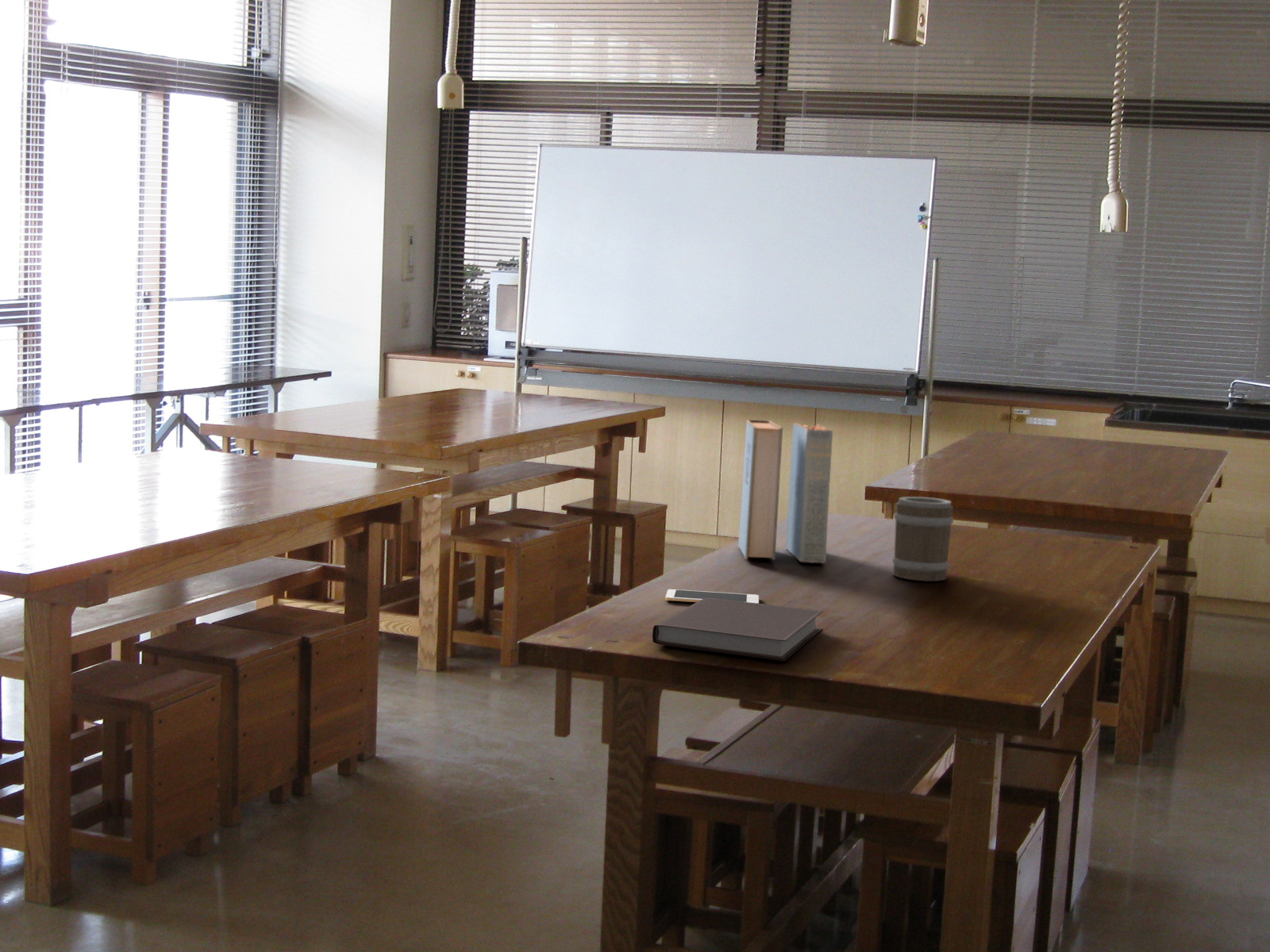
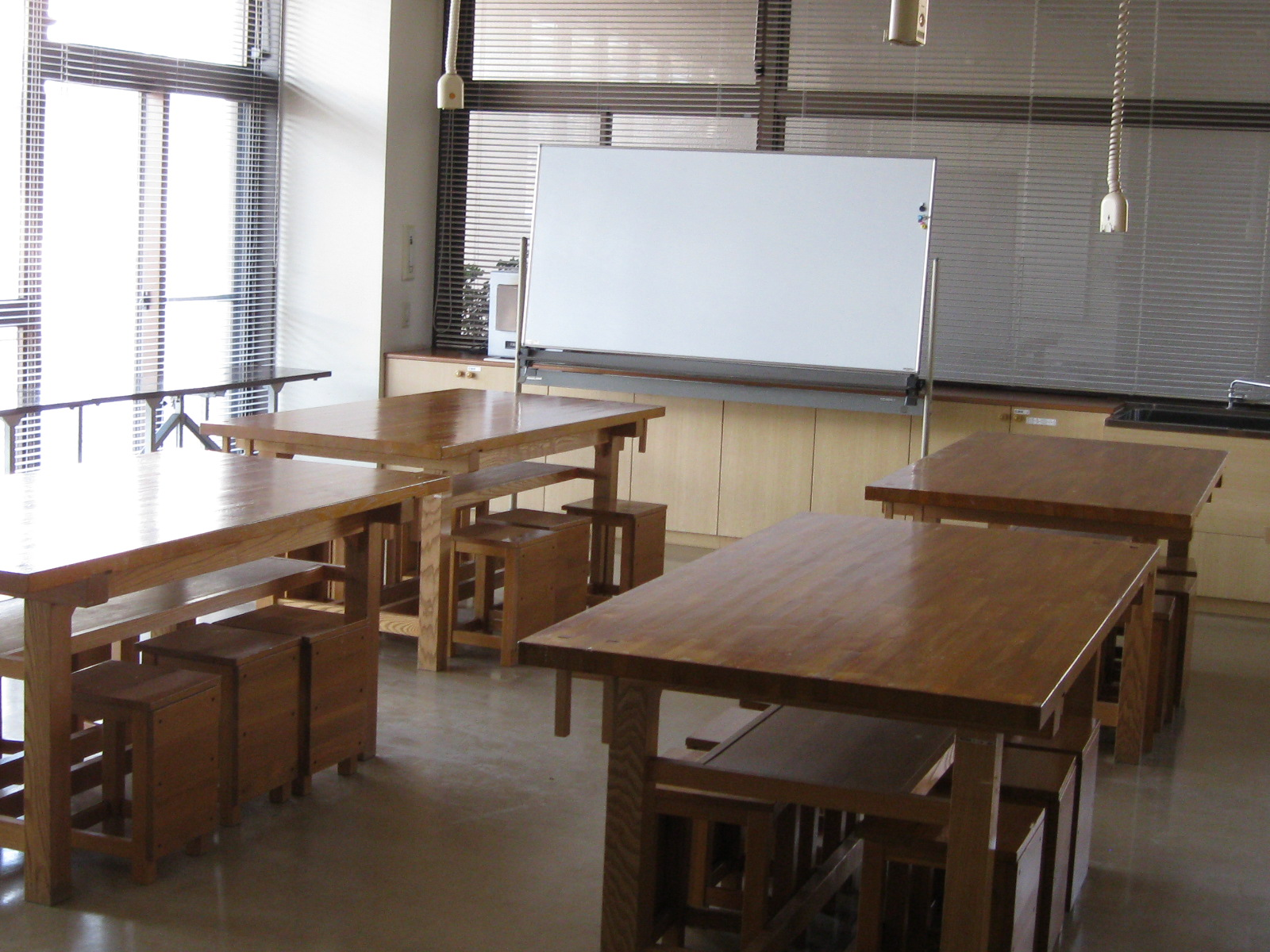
- barrel [891,496,954,582]
- book [738,419,833,564]
- cell phone [664,589,760,604]
- notebook [652,598,824,662]
